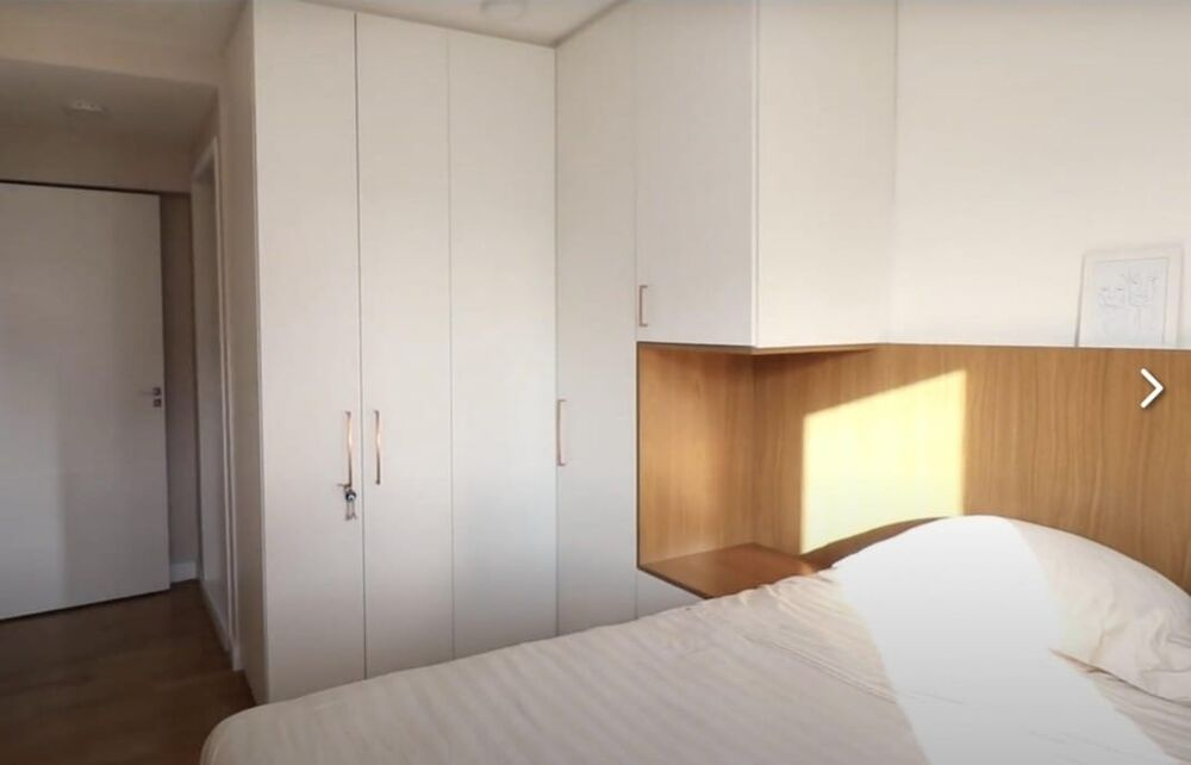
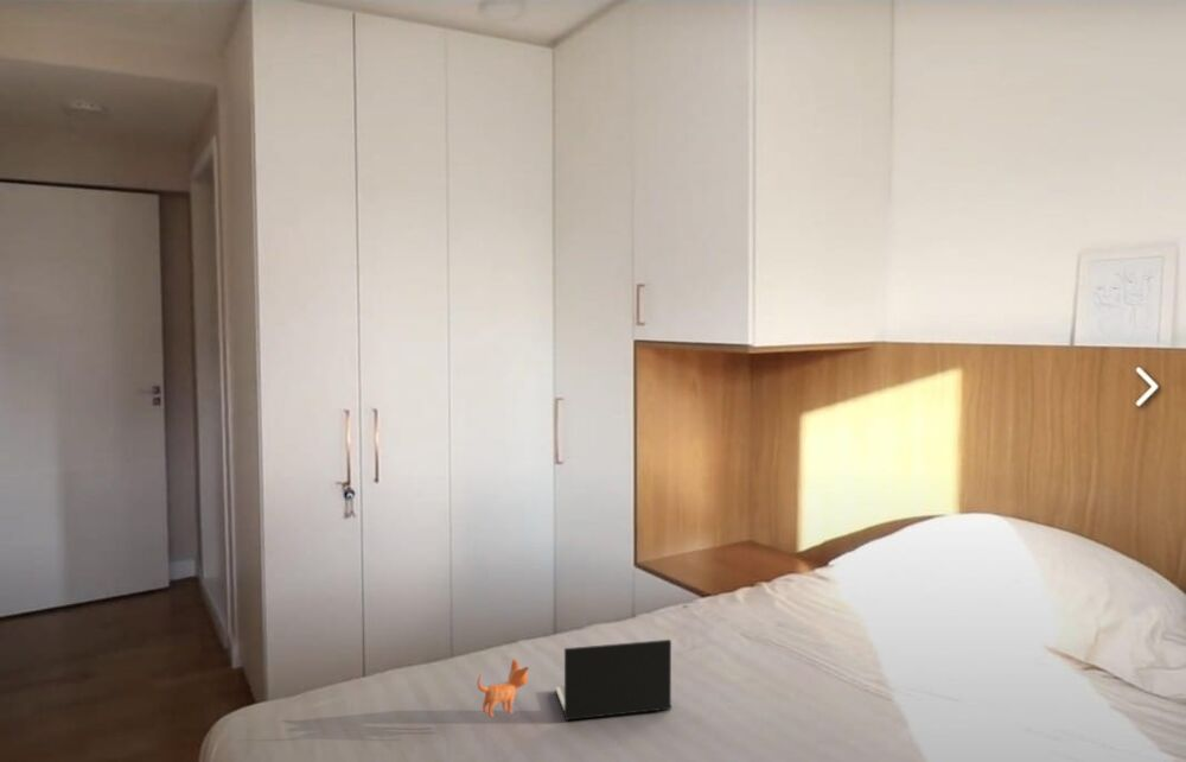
+ laptop [477,639,672,722]
